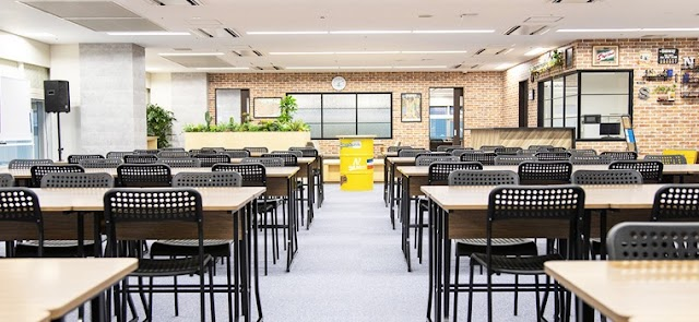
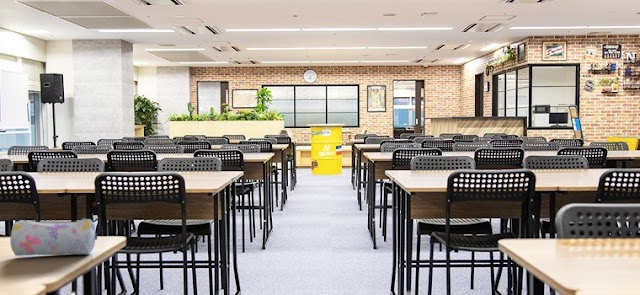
+ pencil case [9,217,98,257]
